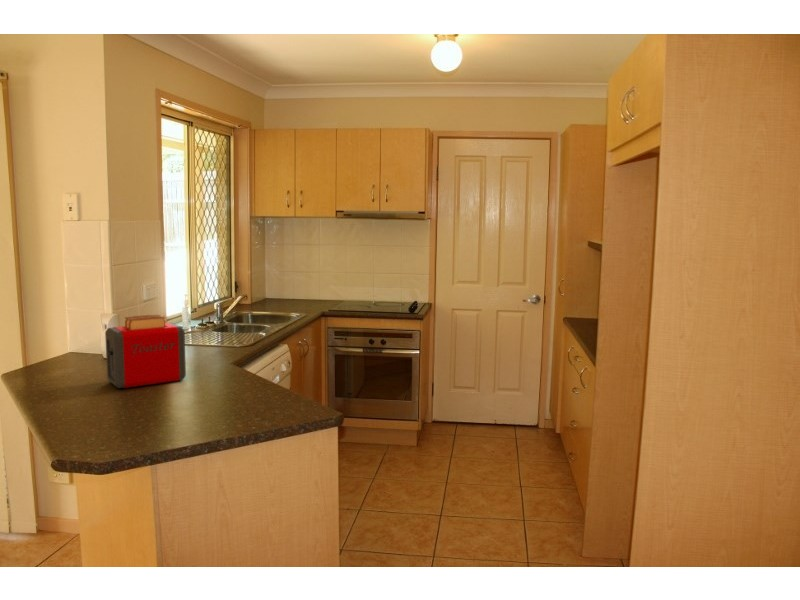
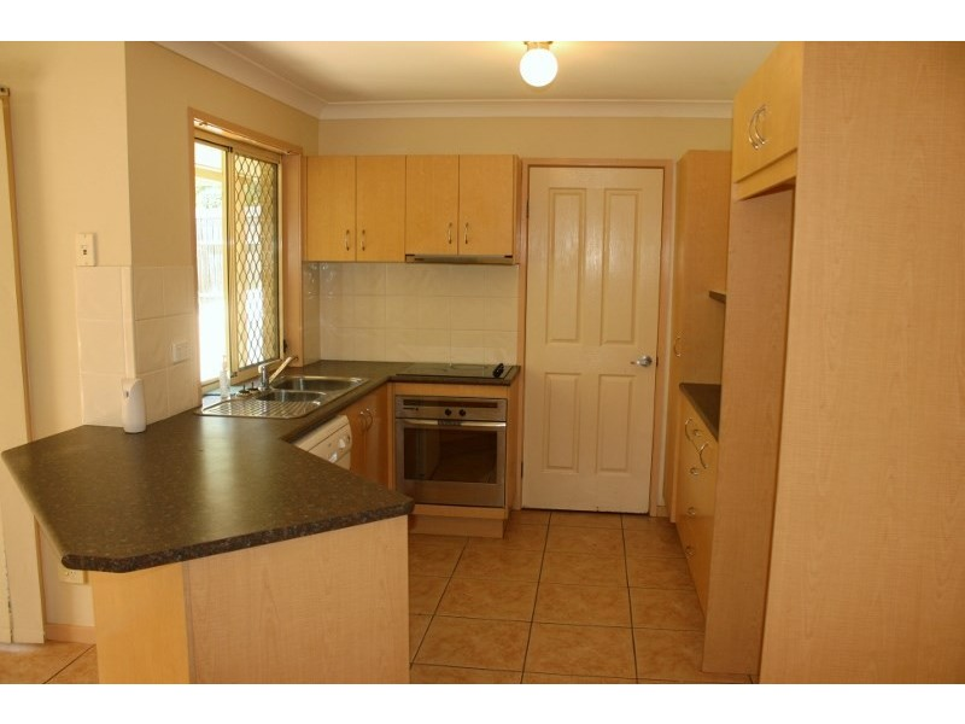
- toaster [104,314,187,389]
